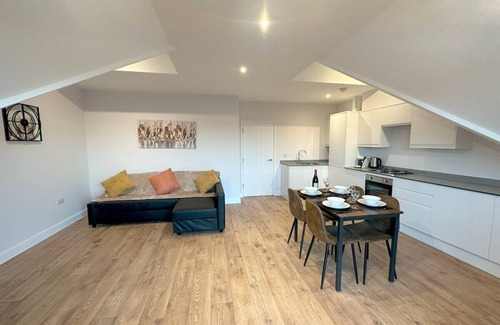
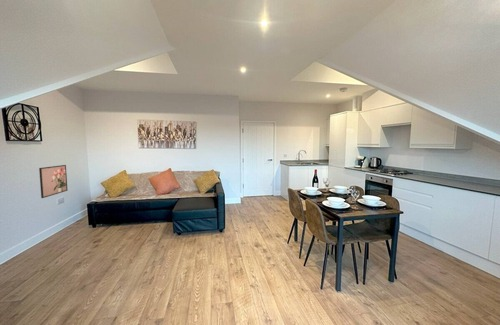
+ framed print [38,164,68,199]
